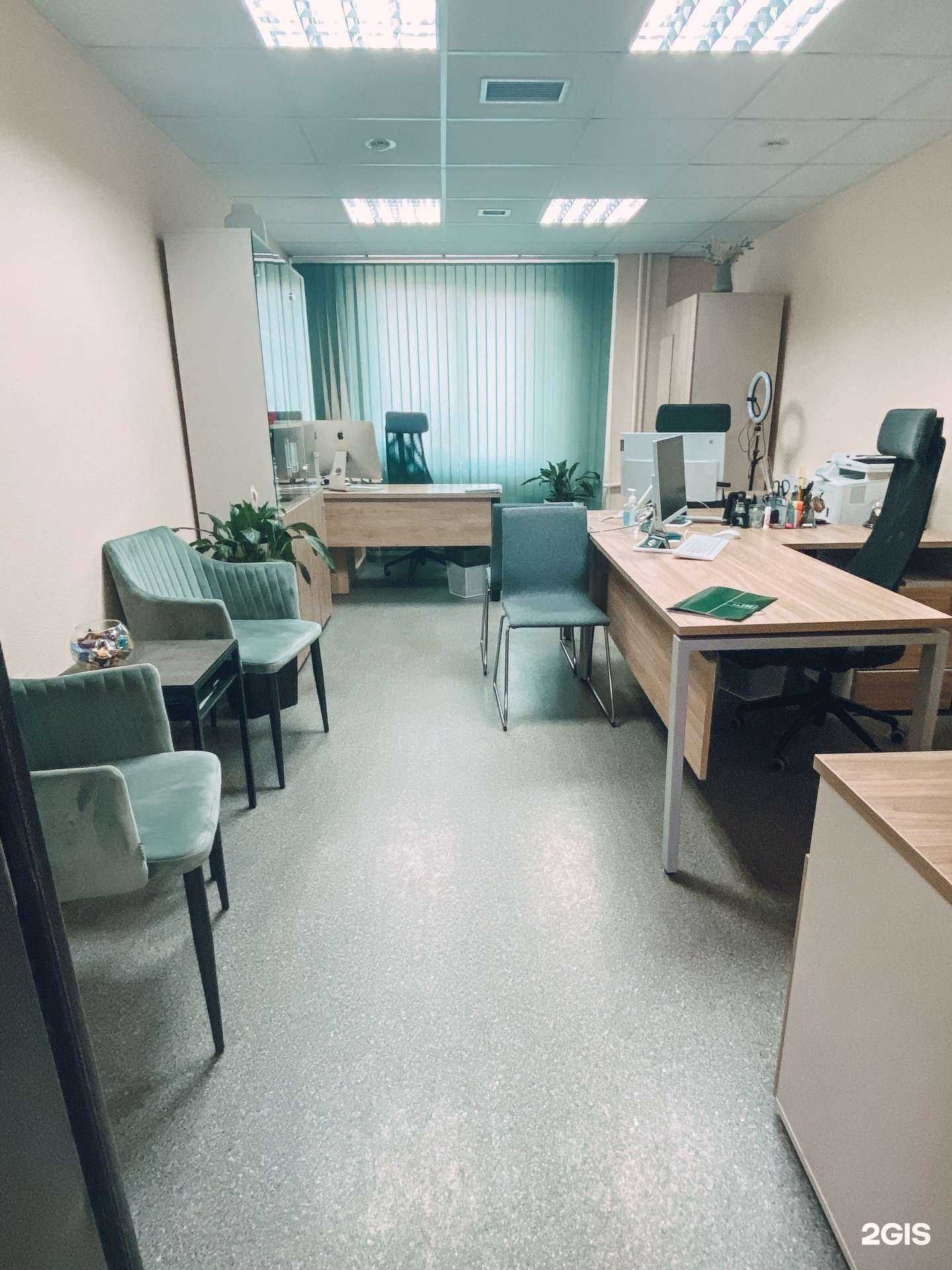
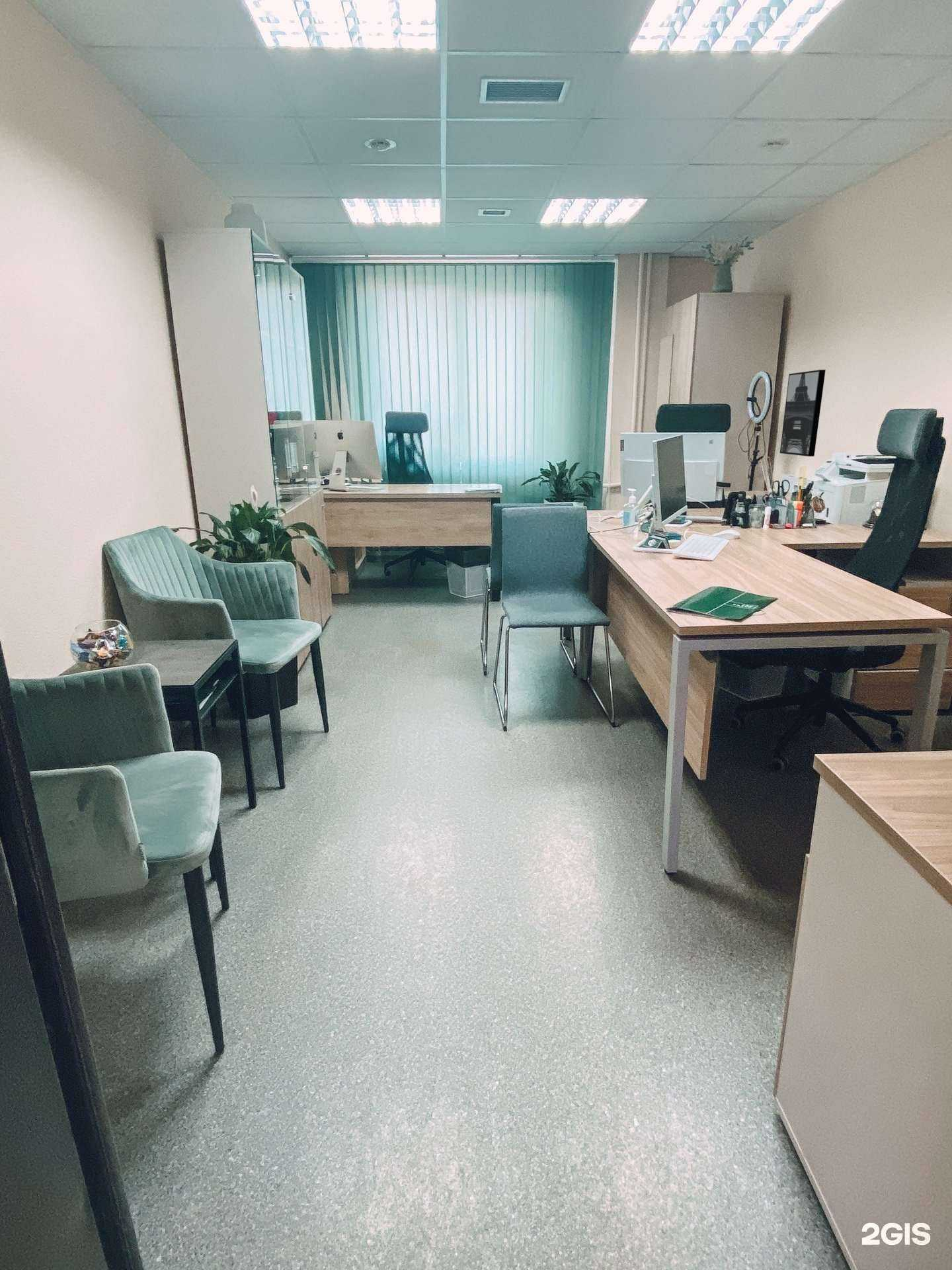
+ wall art [779,369,826,457]
